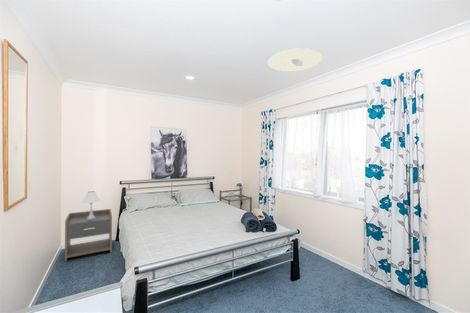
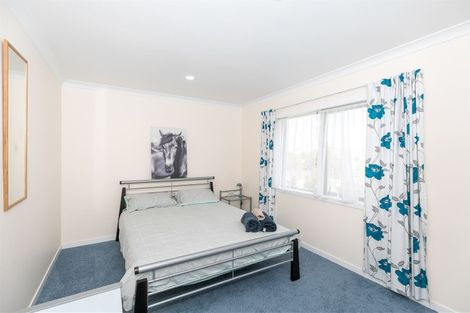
- nightstand [64,208,113,262]
- table lamp [81,190,102,219]
- ceiling lamp [267,47,324,73]
